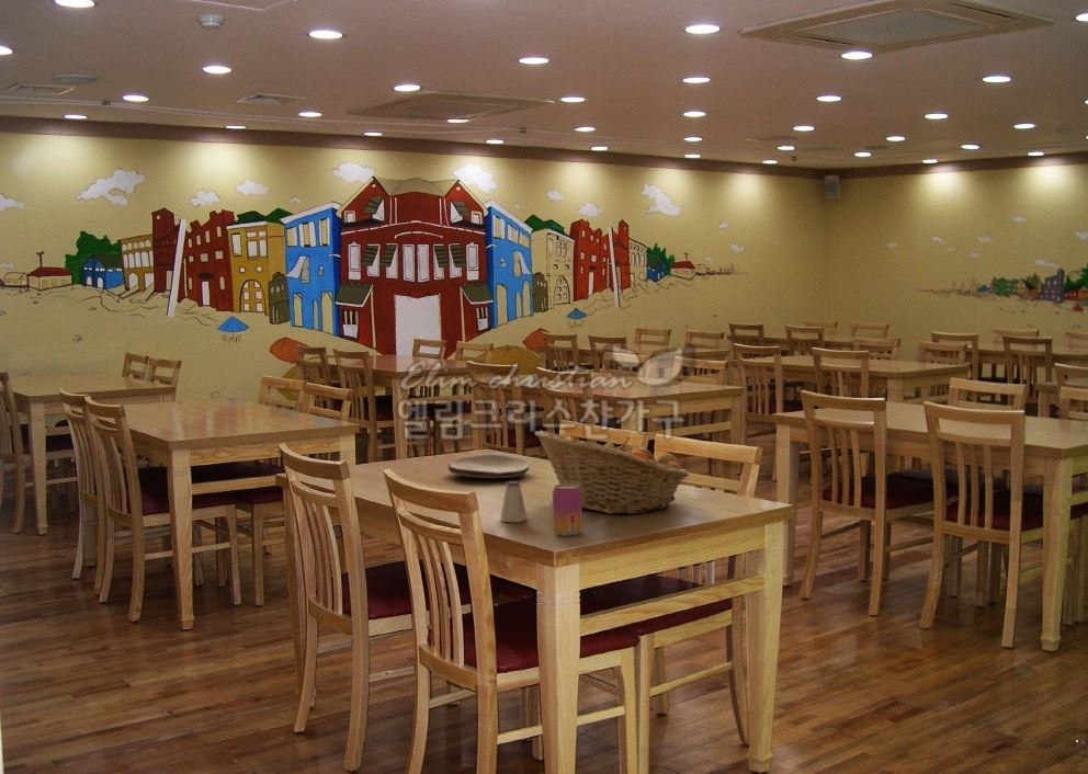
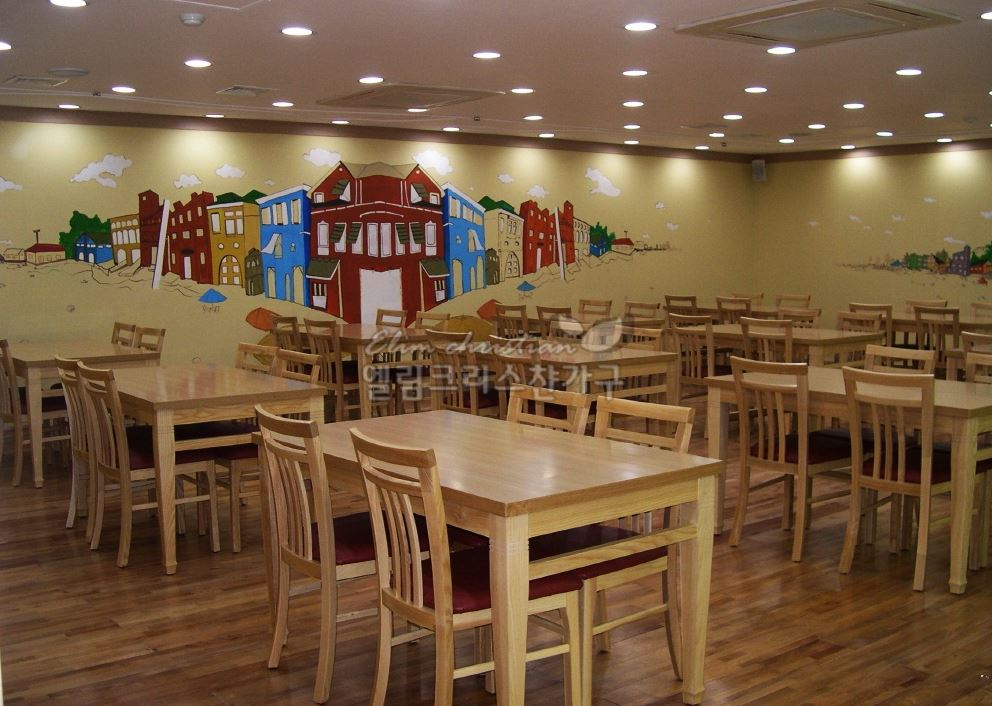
- fruit basket [534,430,690,515]
- saltshaker [499,480,529,523]
- plate [447,454,532,479]
- beverage can [552,483,583,537]
